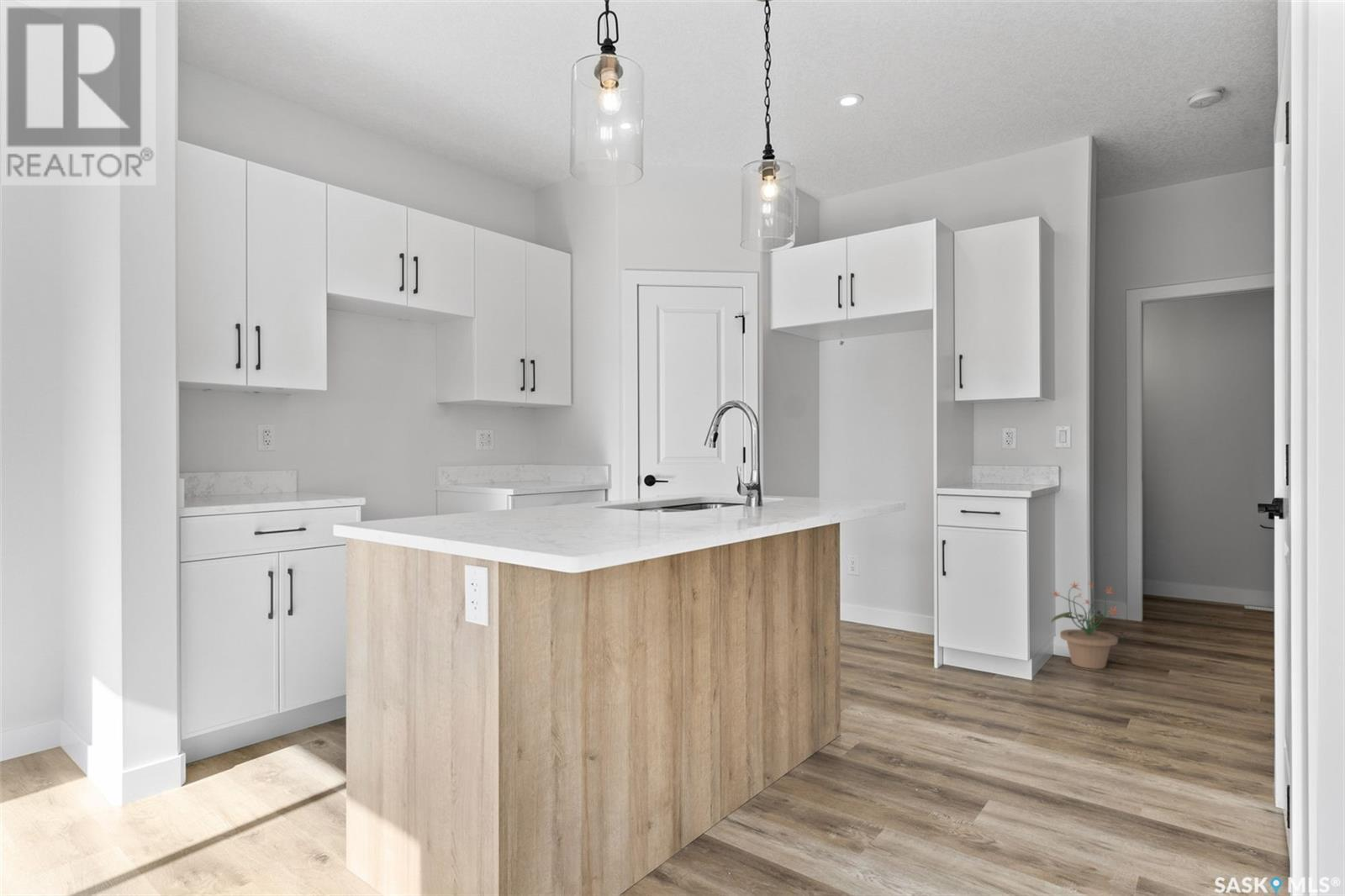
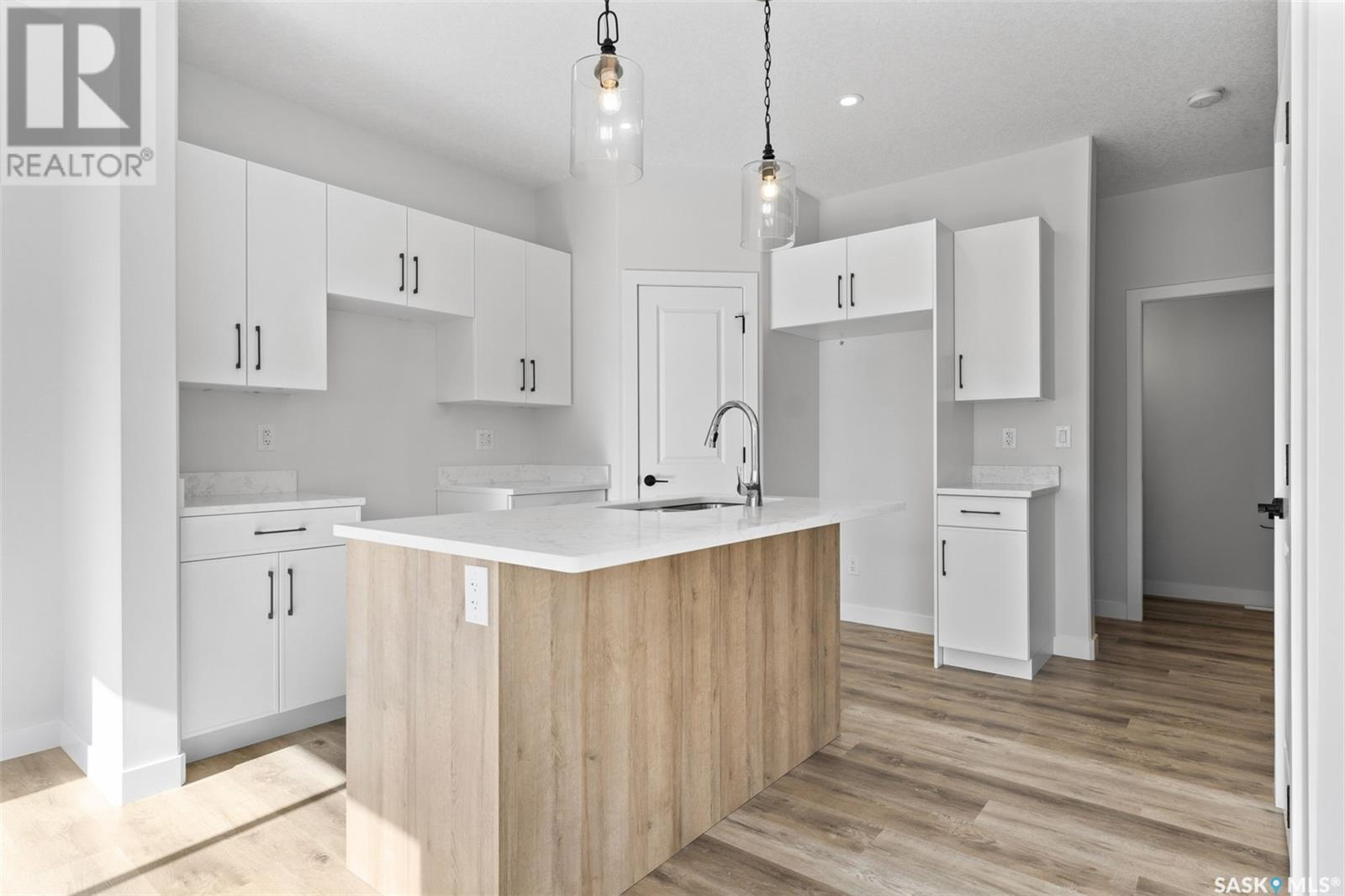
- potted plant [1050,581,1125,670]
